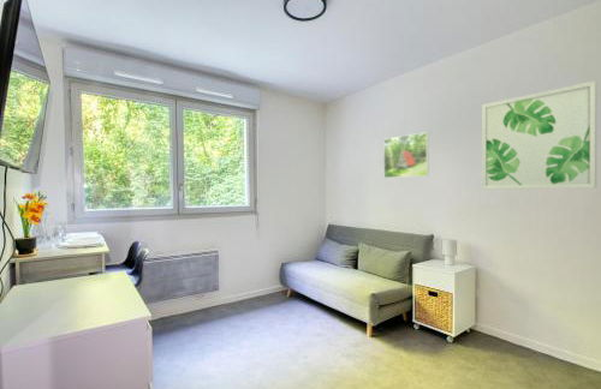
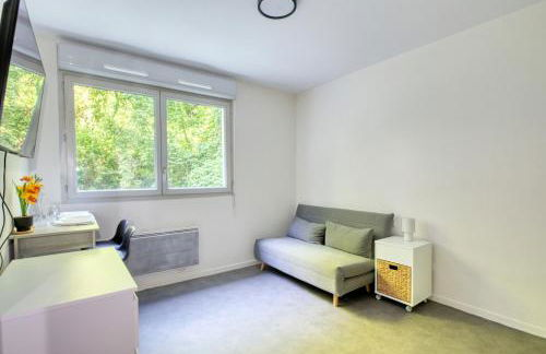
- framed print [382,131,430,179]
- wall art [481,79,597,190]
